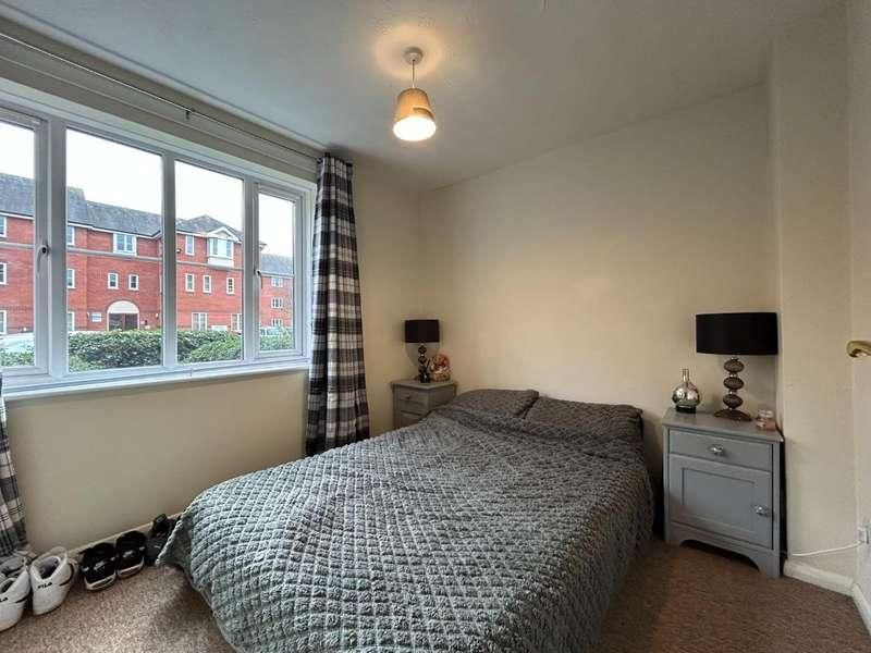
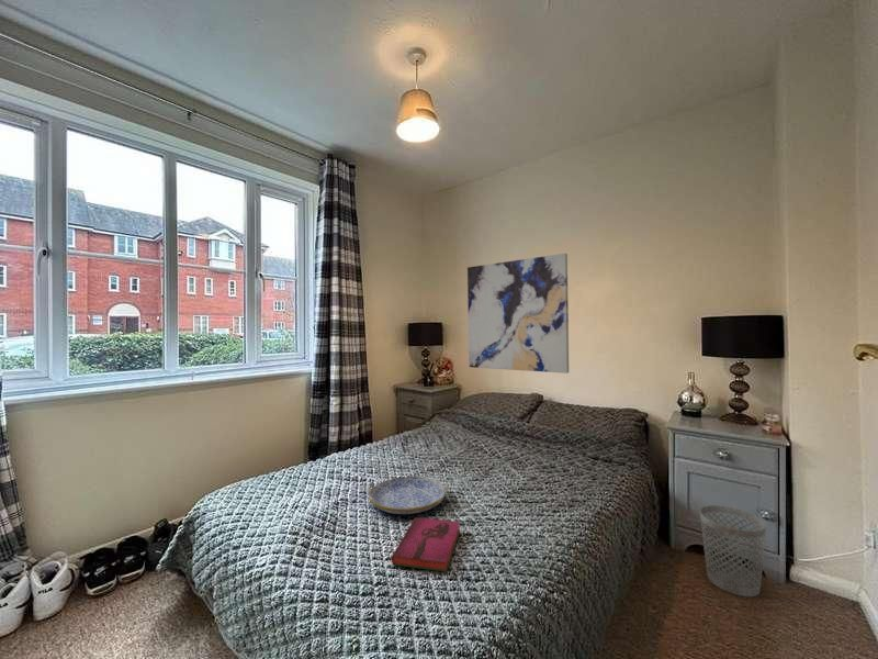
+ hardback book [391,516,461,573]
+ wall art [466,253,570,375]
+ wastebasket [699,504,767,597]
+ serving tray [365,476,450,515]
